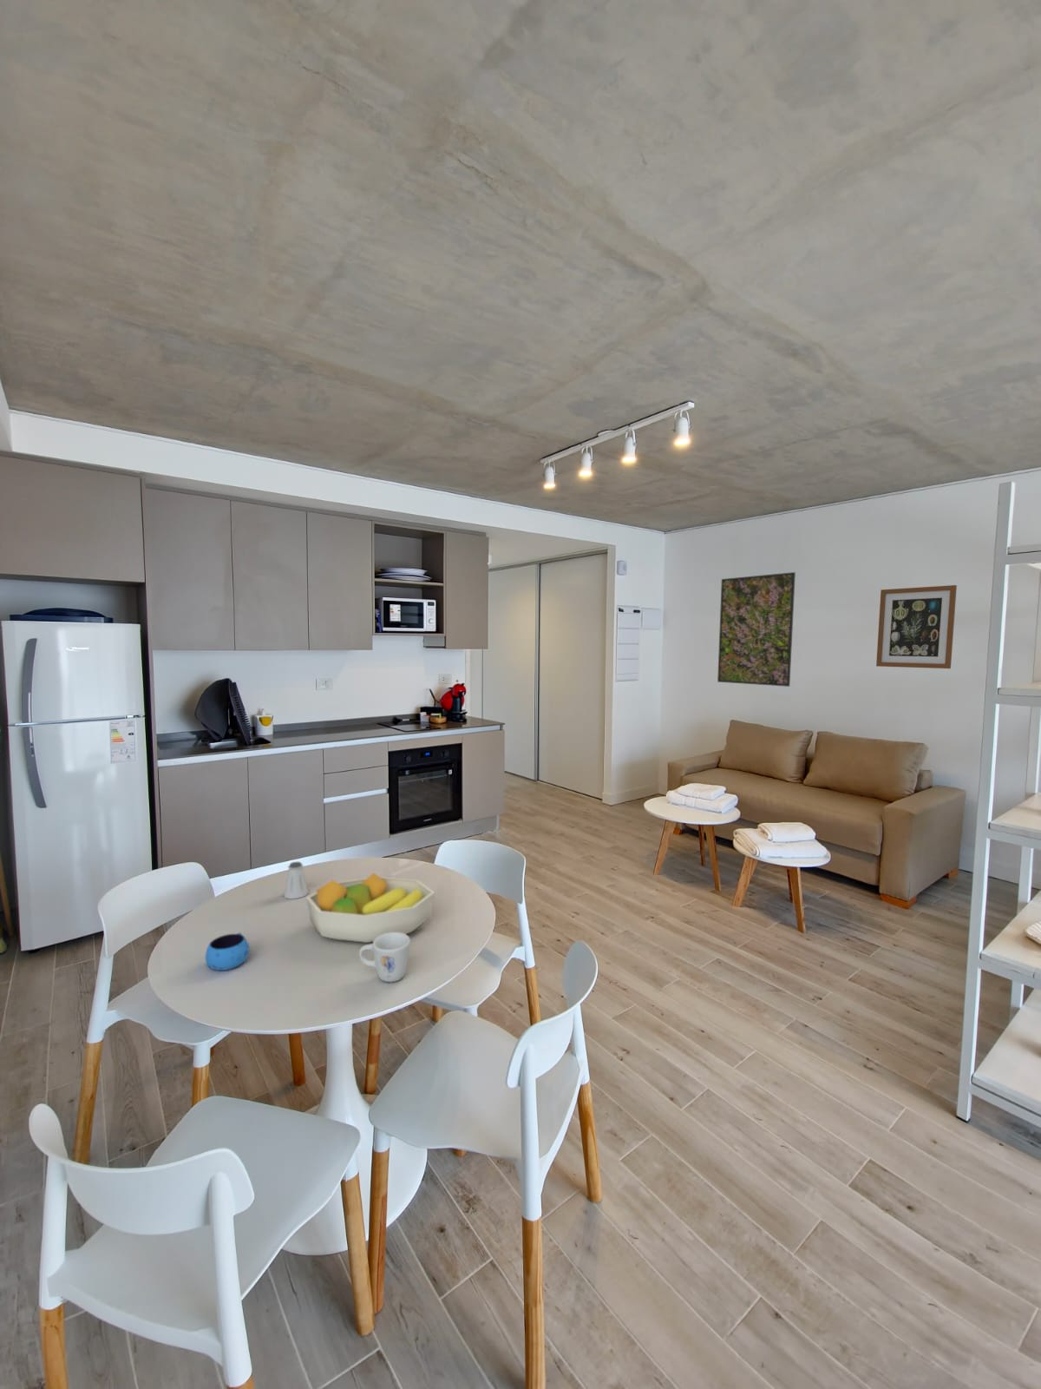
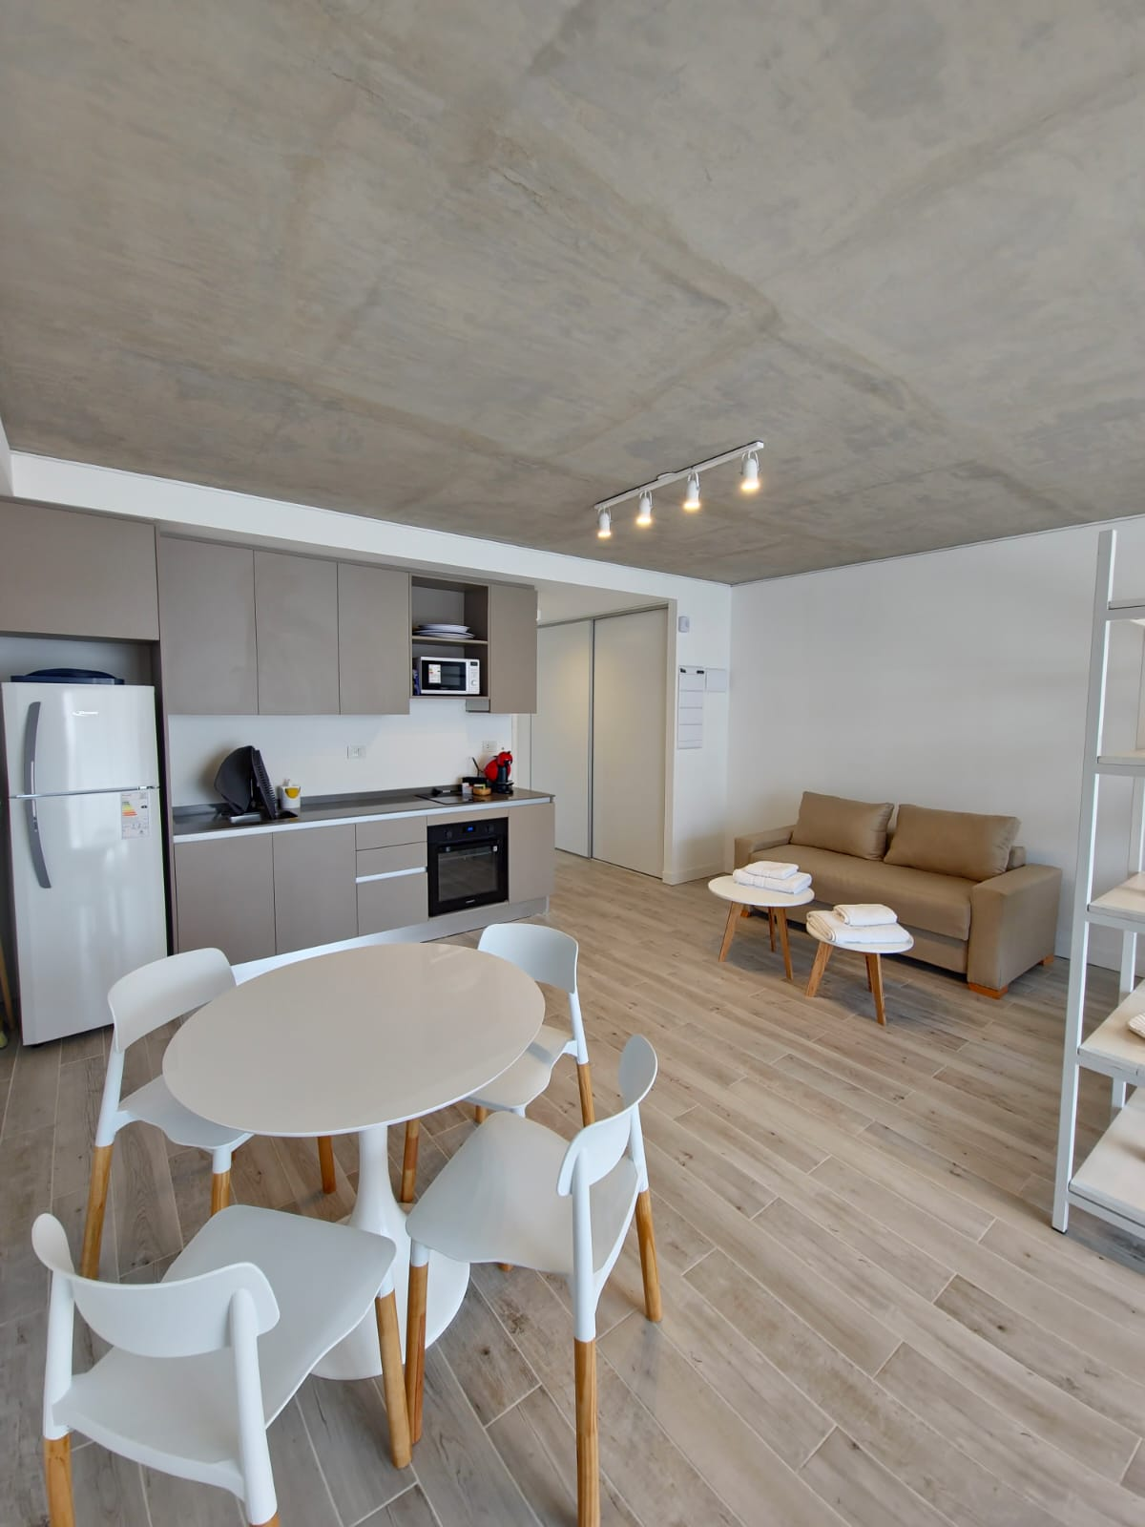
- saltshaker [283,861,308,900]
- fruit bowl [305,872,435,944]
- mug [359,932,411,983]
- mug [204,932,249,971]
- wall art [875,584,958,669]
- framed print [716,571,796,688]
